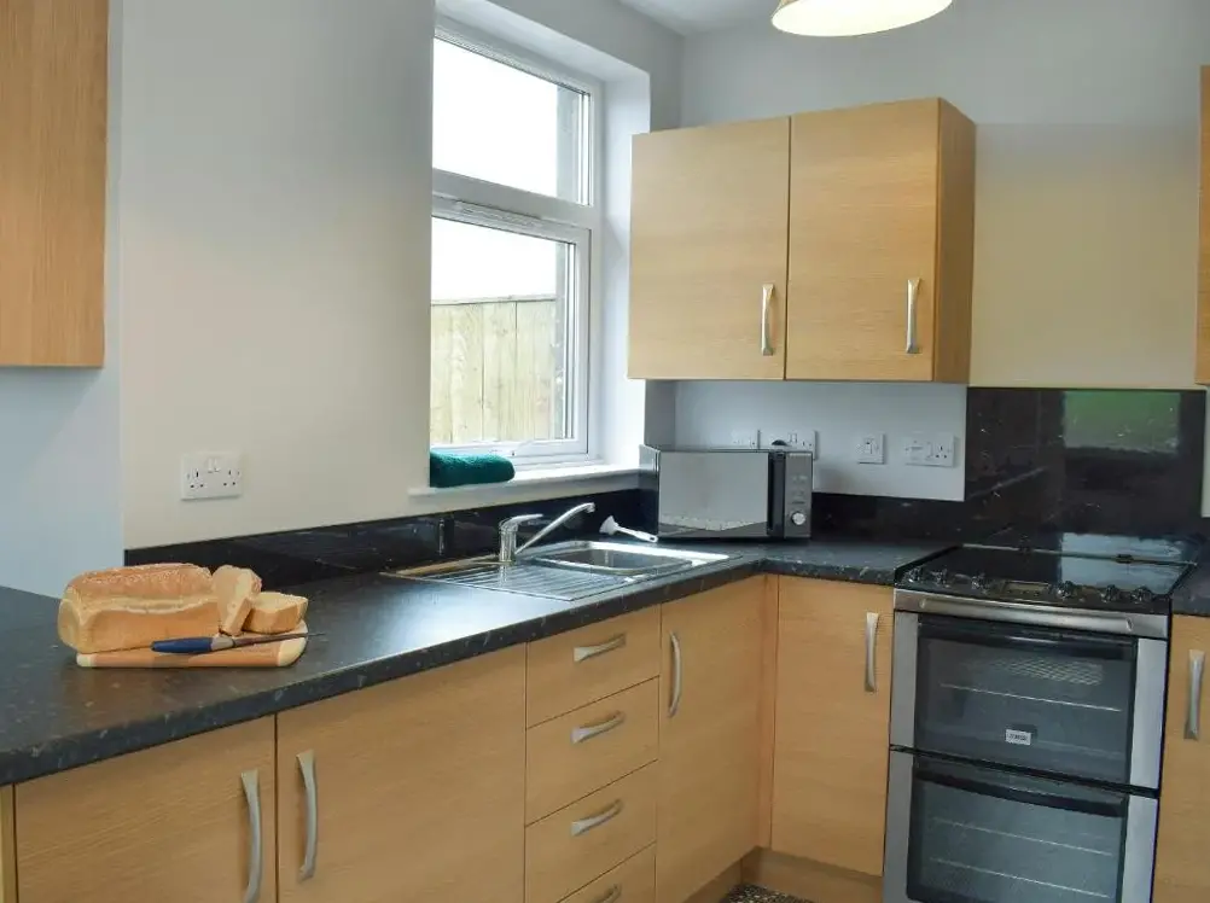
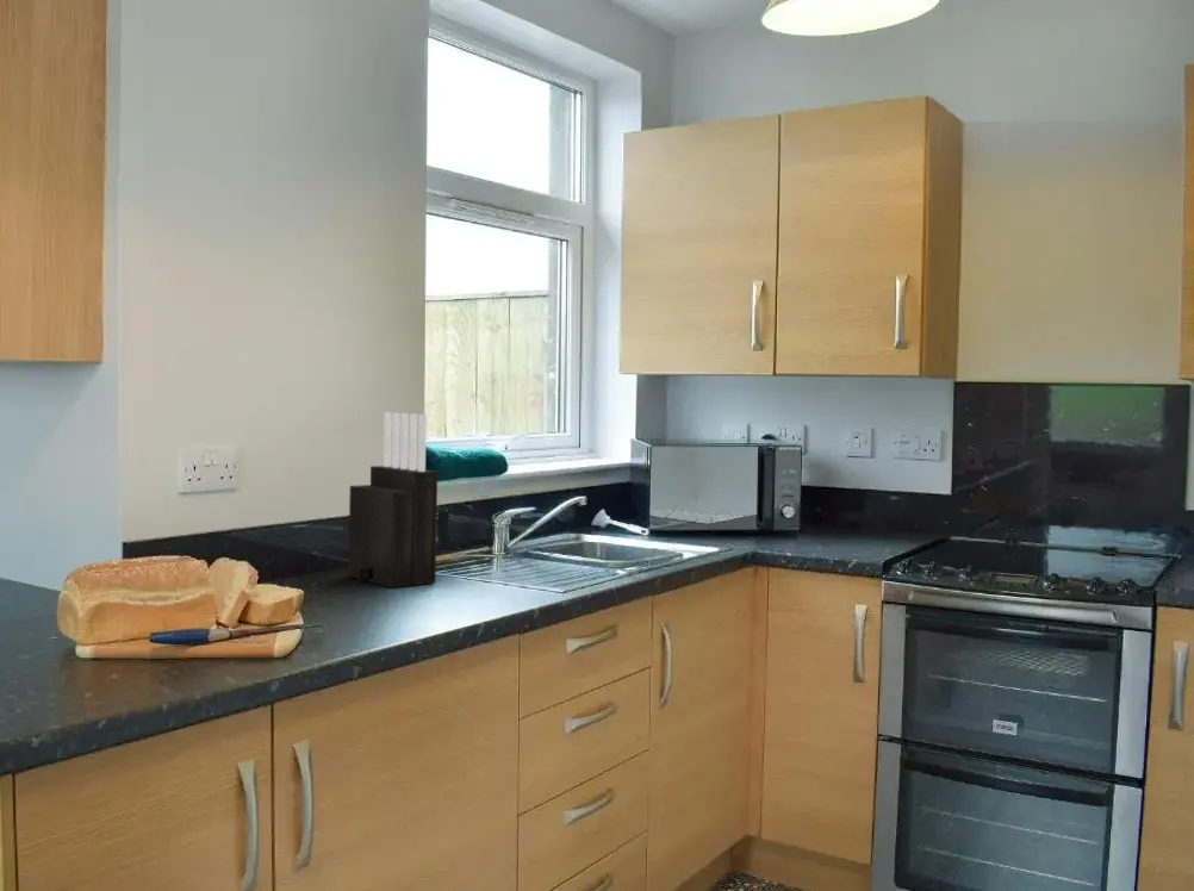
+ knife block [347,411,439,590]
